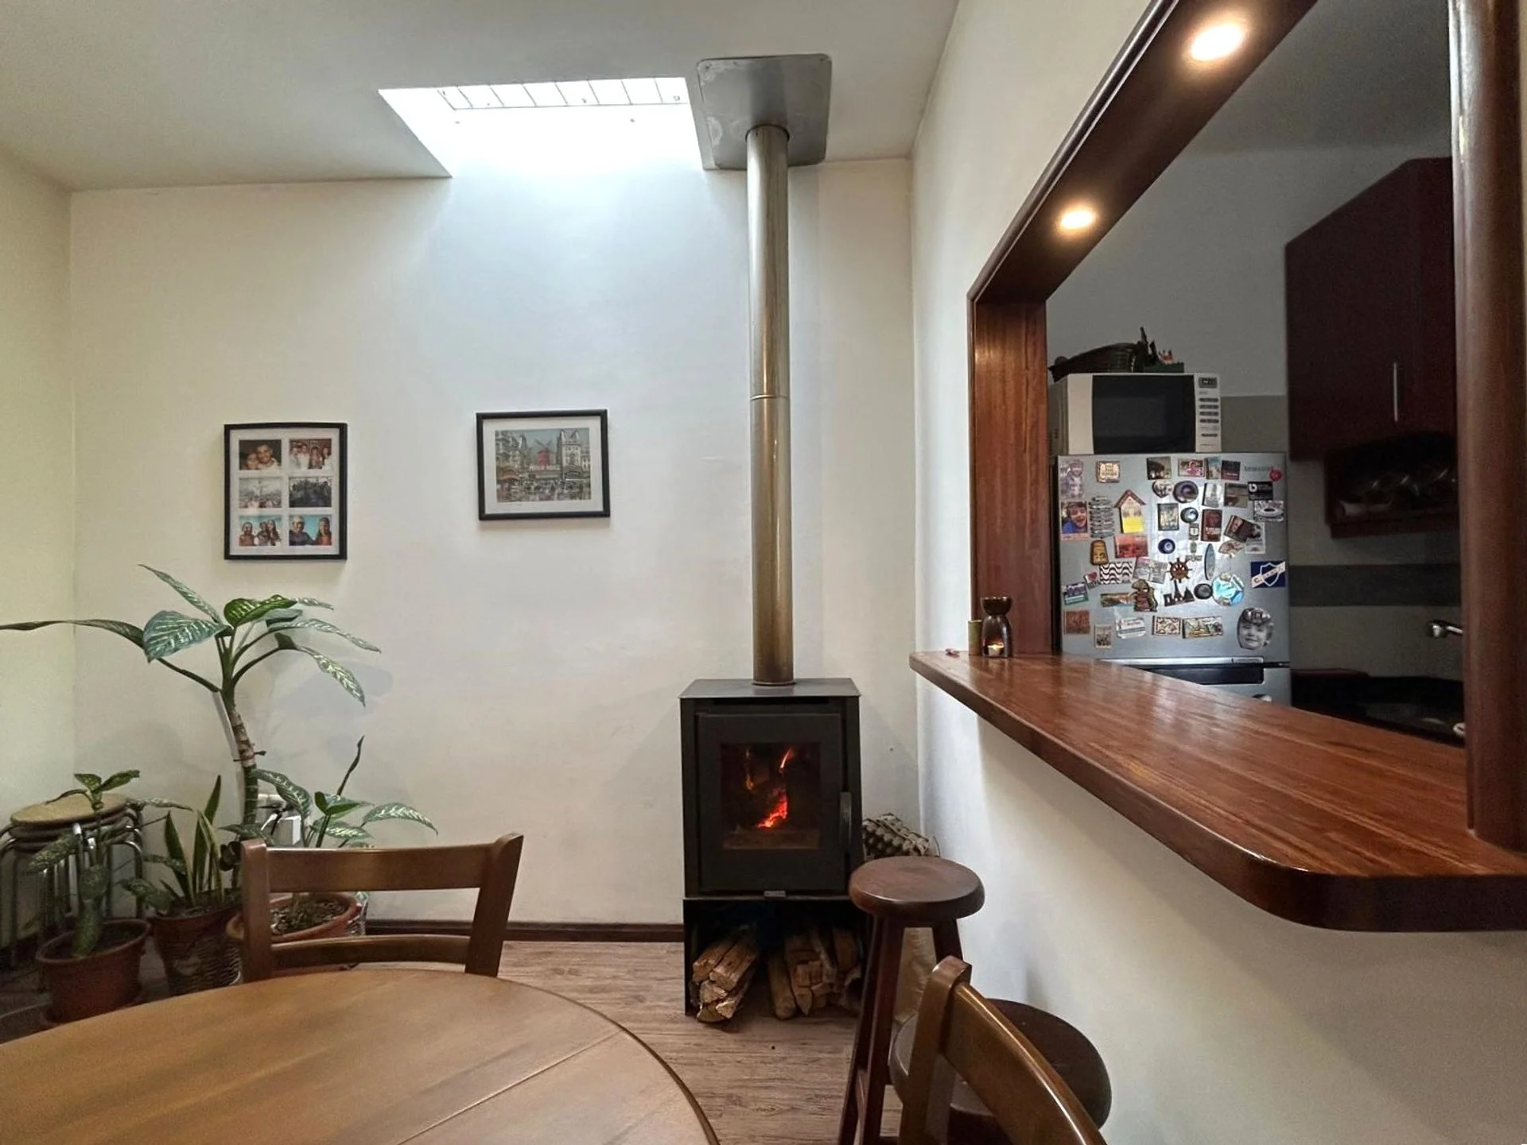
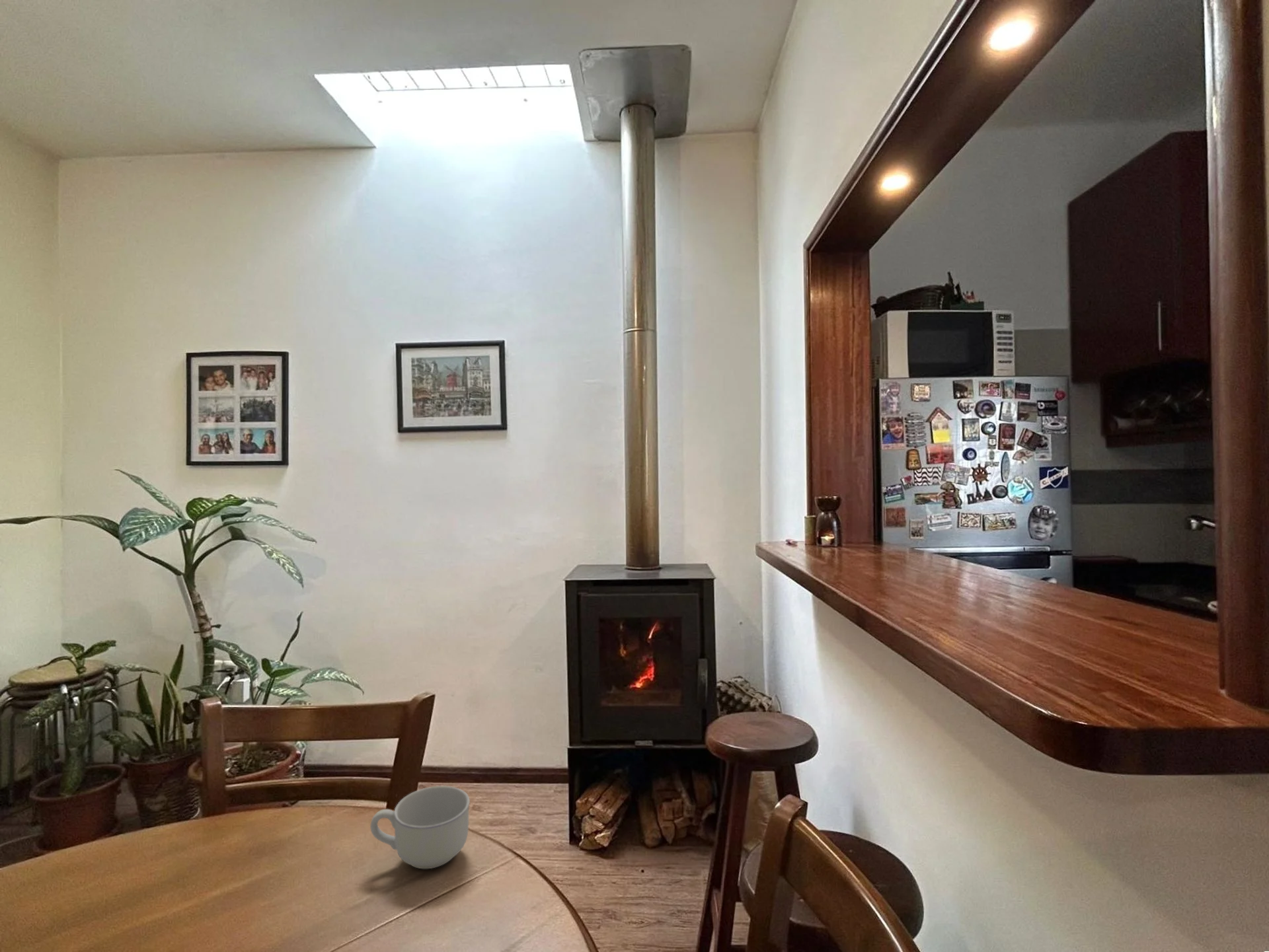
+ teacup [369,785,471,869]
